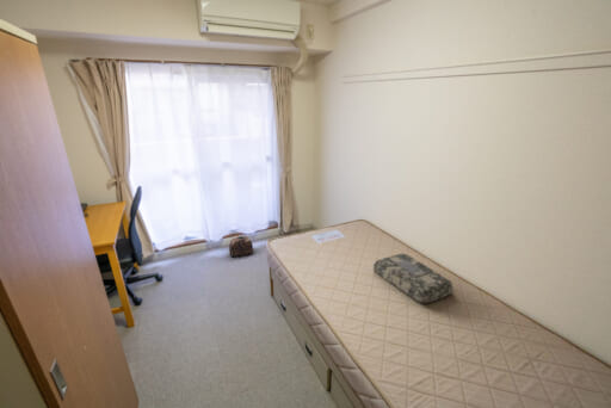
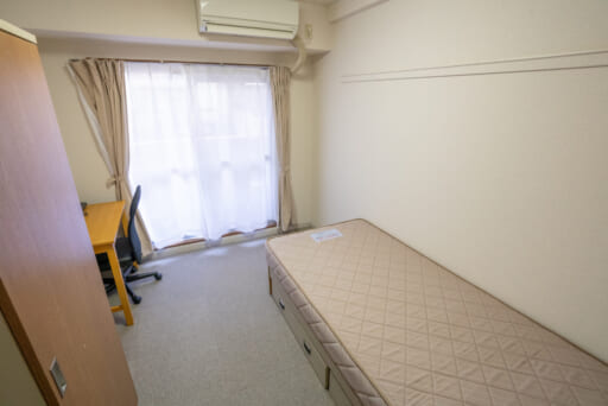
- cushion [372,253,455,304]
- bag [228,235,254,258]
